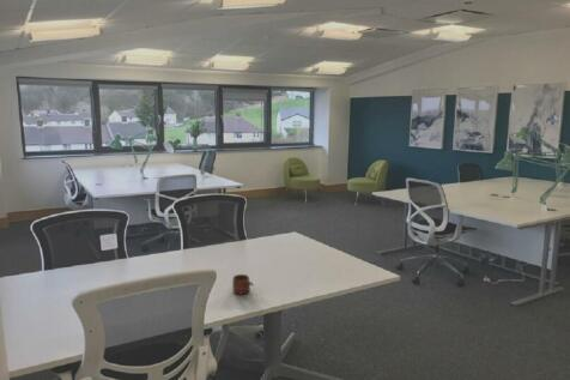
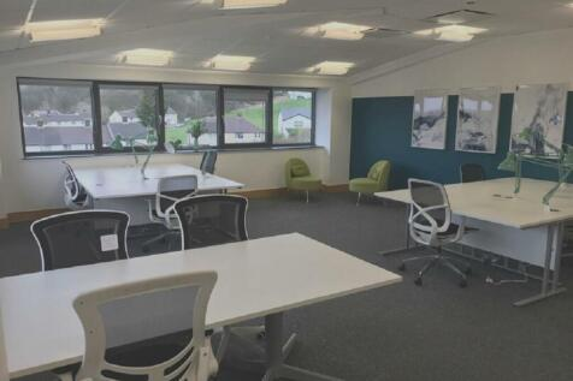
- mug [231,273,254,296]
